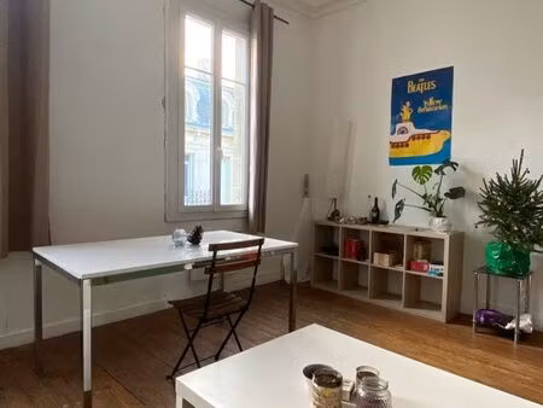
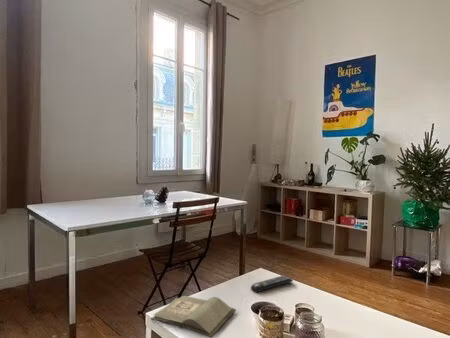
+ remote control [250,274,294,293]
+ hardback book [150,295,237,338]
